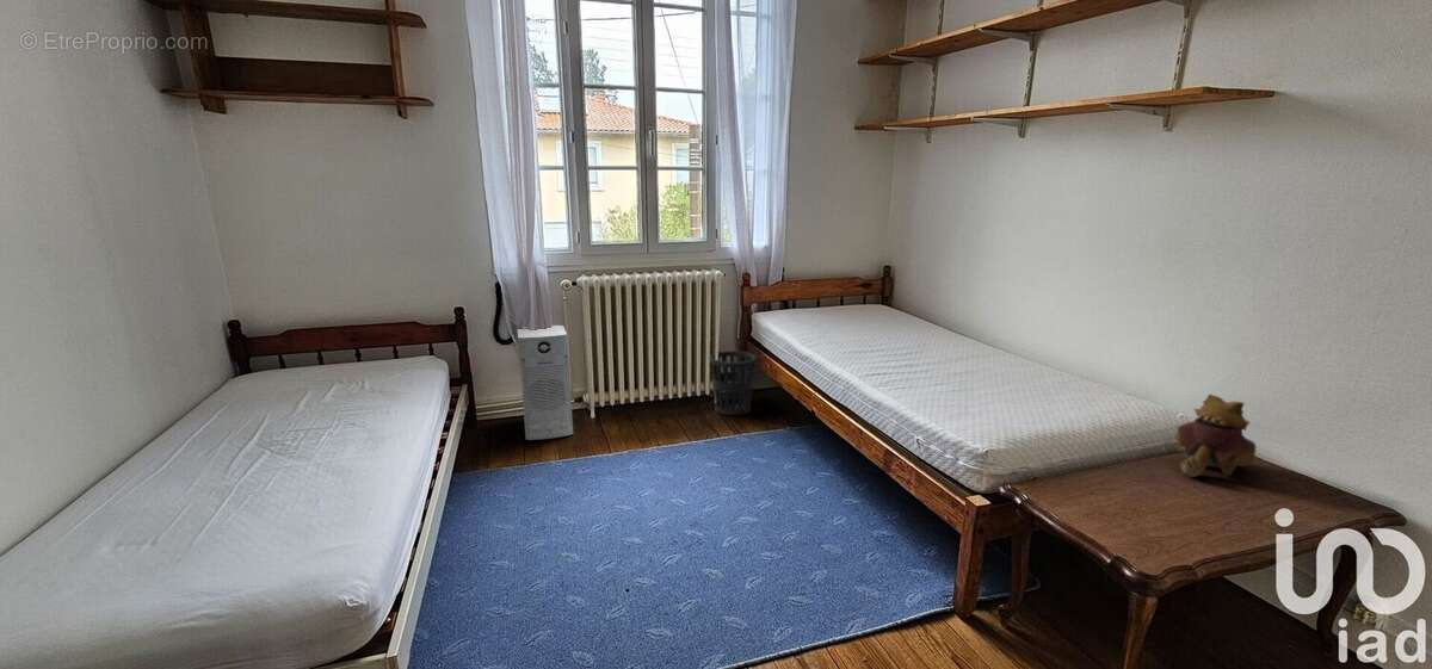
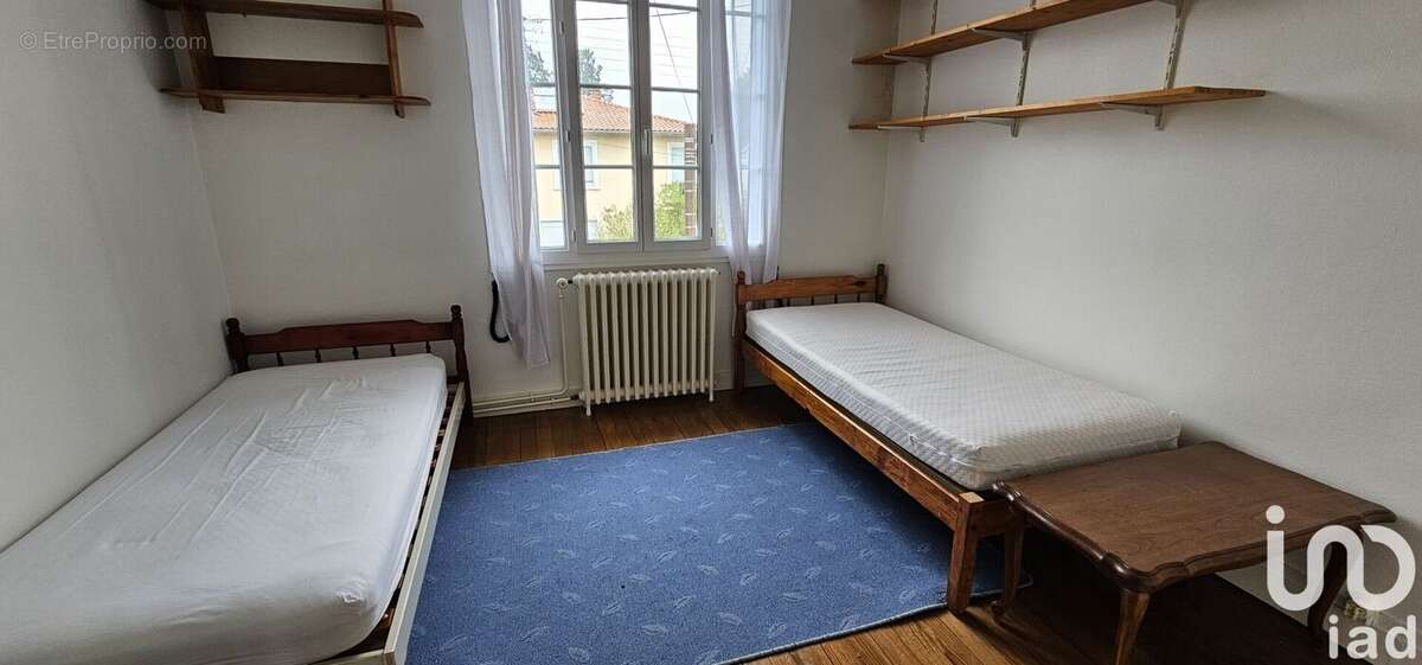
- air purifier [517,324,574,441]
- toy figure [1174,394,1257,478]
- wastebasket [709,349,758,416]
